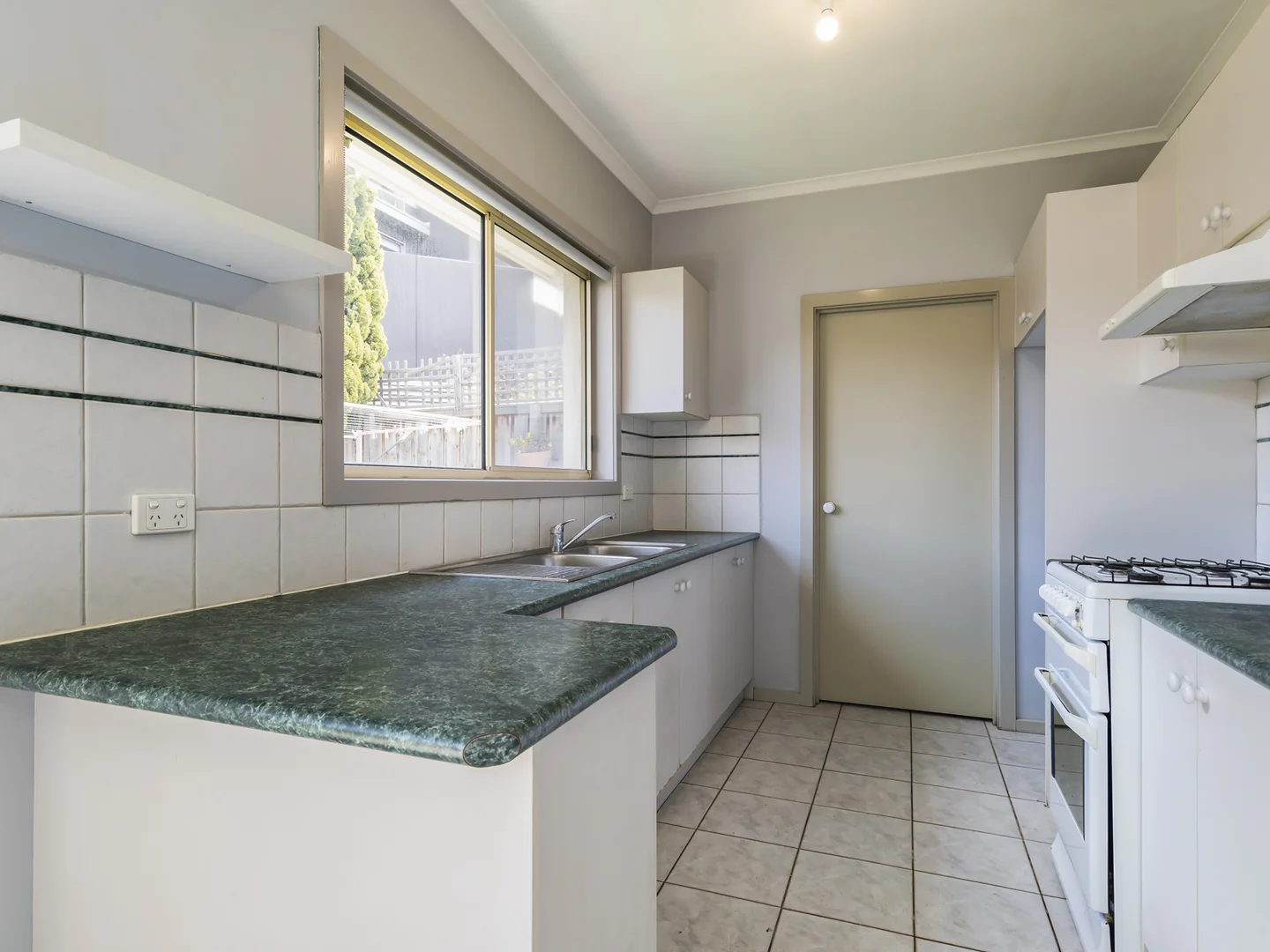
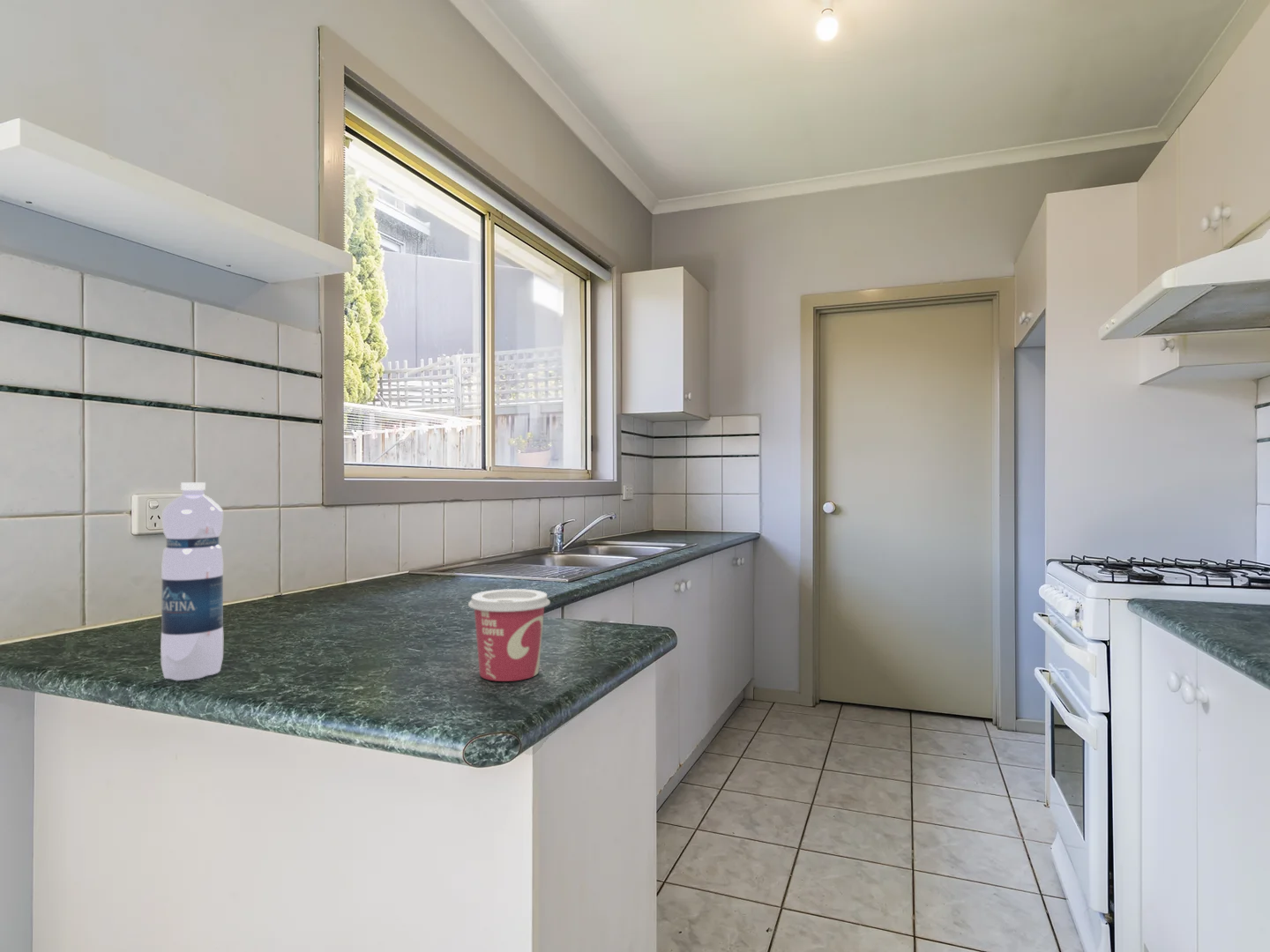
+ water bottle [160,481,224,681]
+ cup [467,588,551,682]
